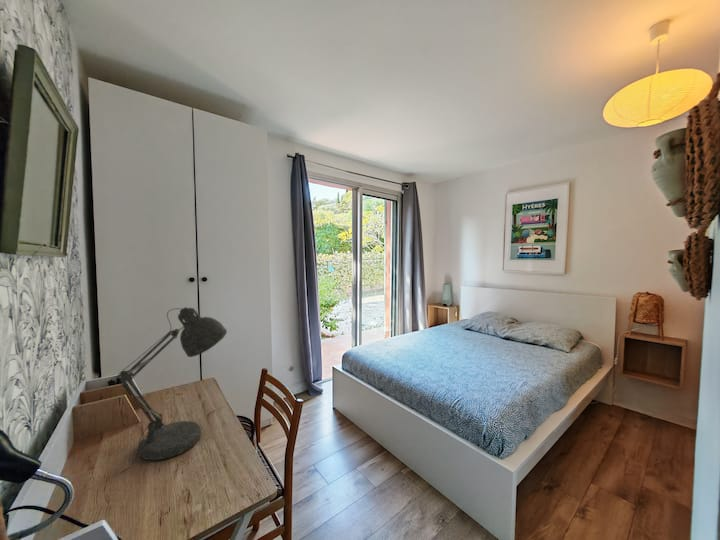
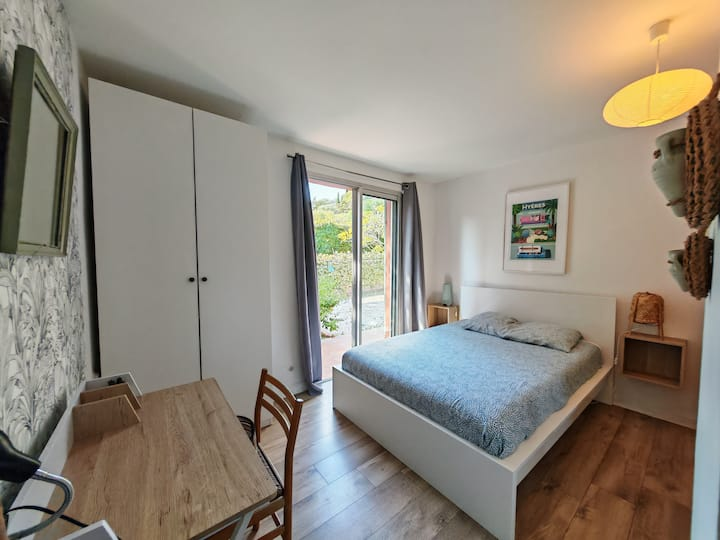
- desk lamp [115,306,228,474]
